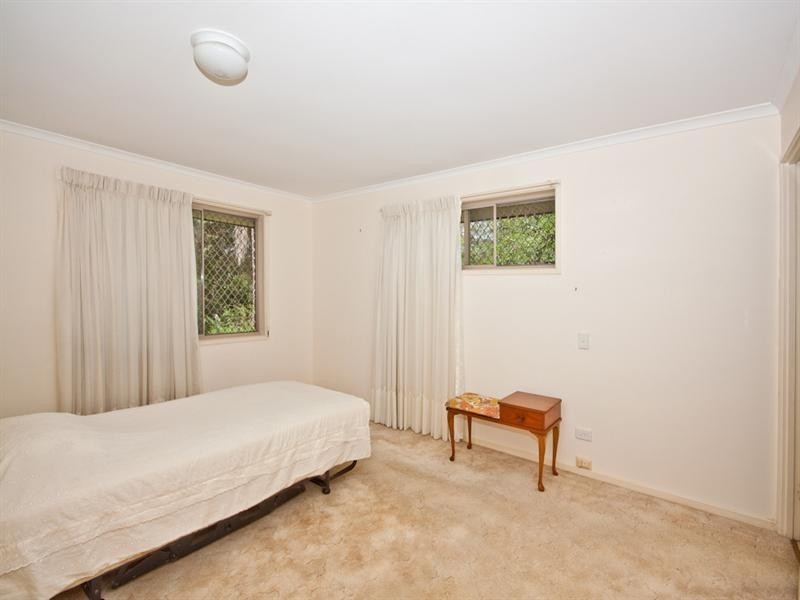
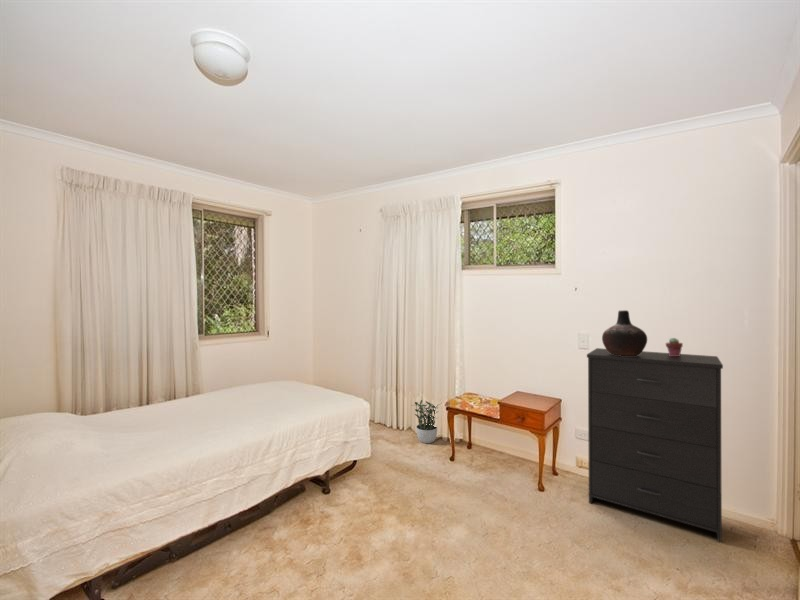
+ dresser [586,347,724,543]
+ potted succulent [665,337,684,356]
+ potted plant [410,399,441,444]
+ vase [601,309,648,356]
